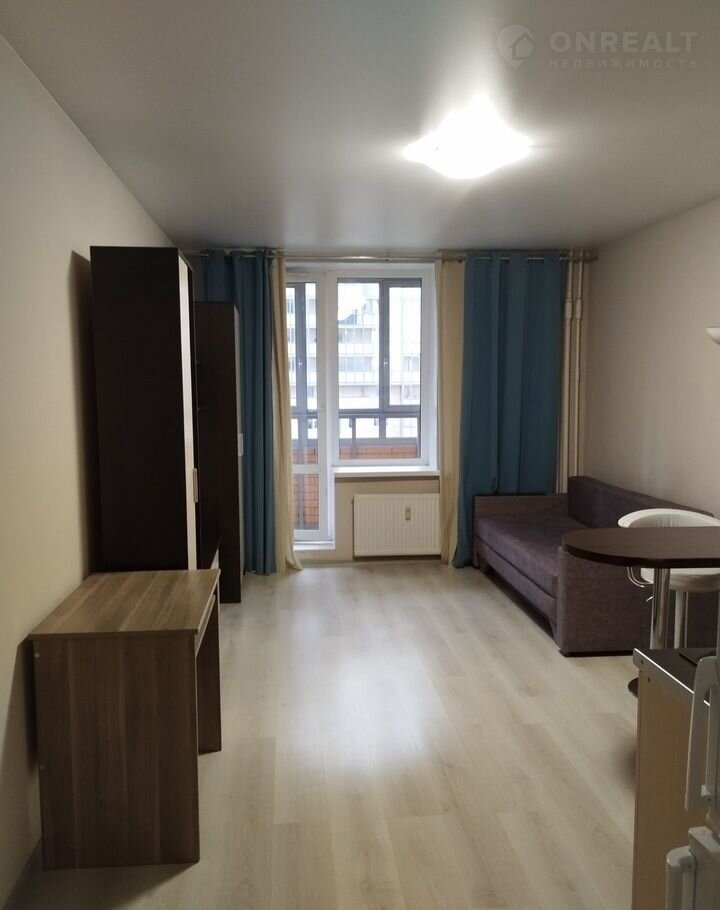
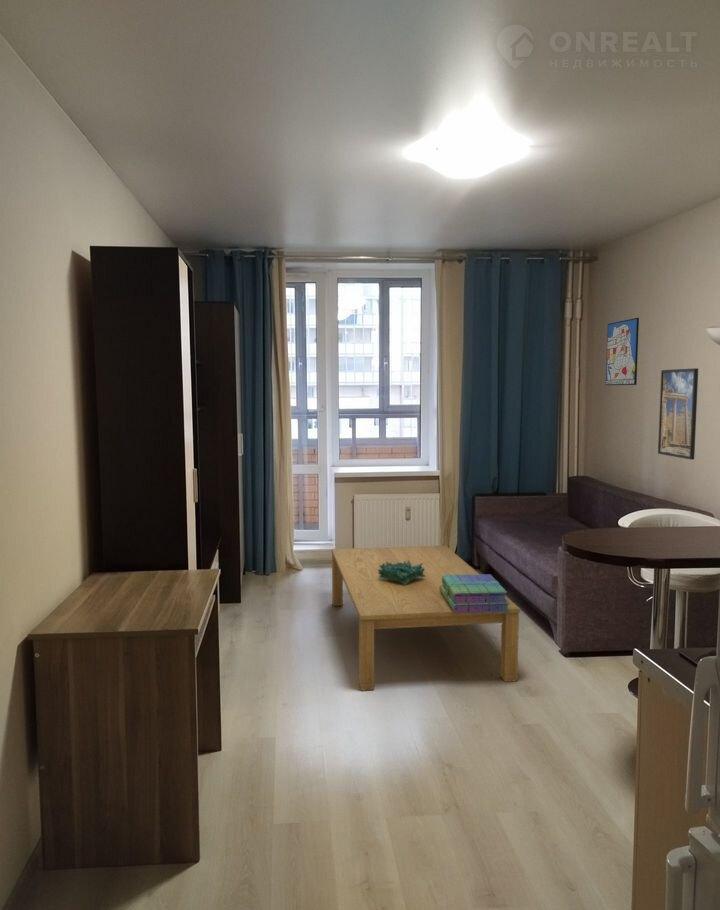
+ stack of books [439,573,510,613]
+ decorative bowl [378,560,426,585]
+ wall art [605,317,640,386]
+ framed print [657,367,699,461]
+ coffee table [331,544,521,692]
